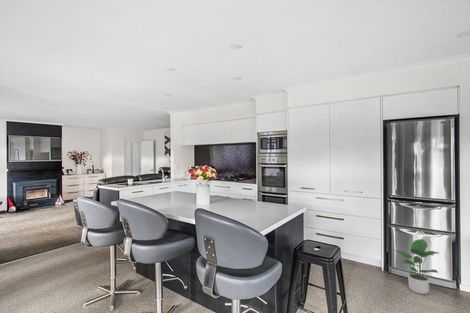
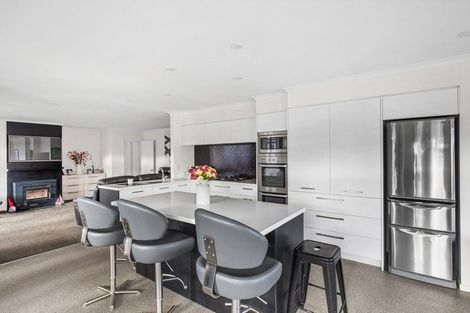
- potted plant [394,238,440,295]
